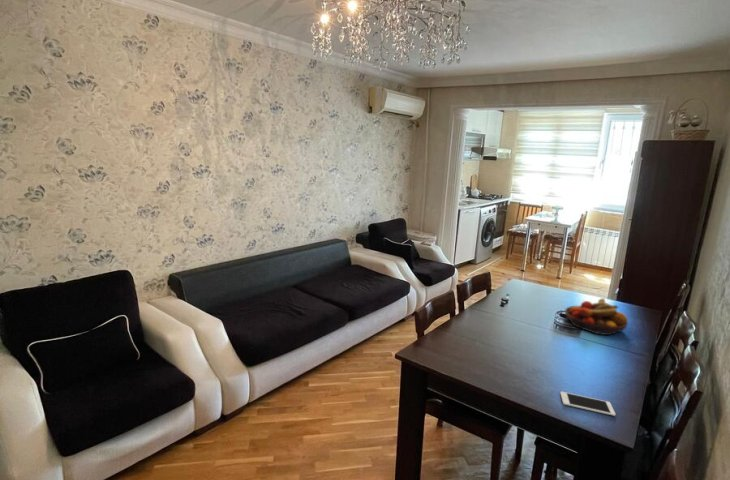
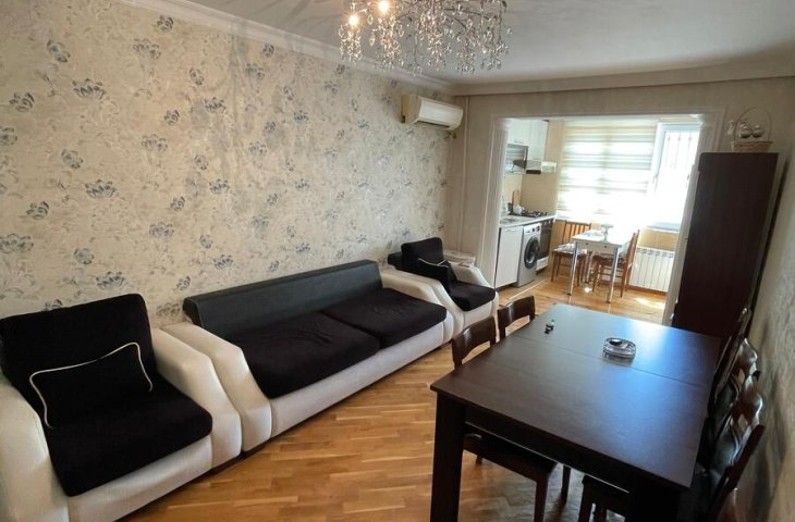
- fruit bowl [564,297,629,336]
- cell phone [559,391,616,417]
